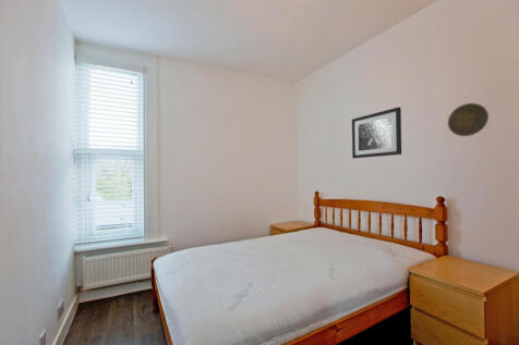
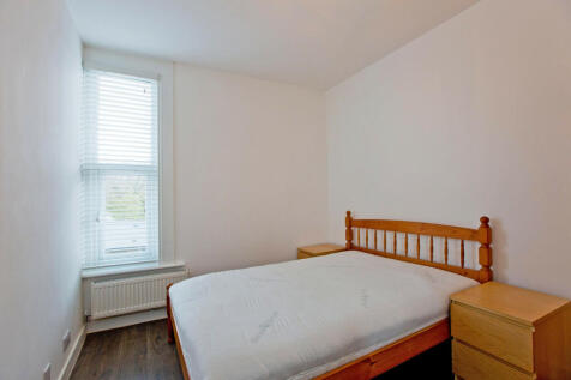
- decorative plate [447,102,490,137]
- wall art [351,106,402,159]
